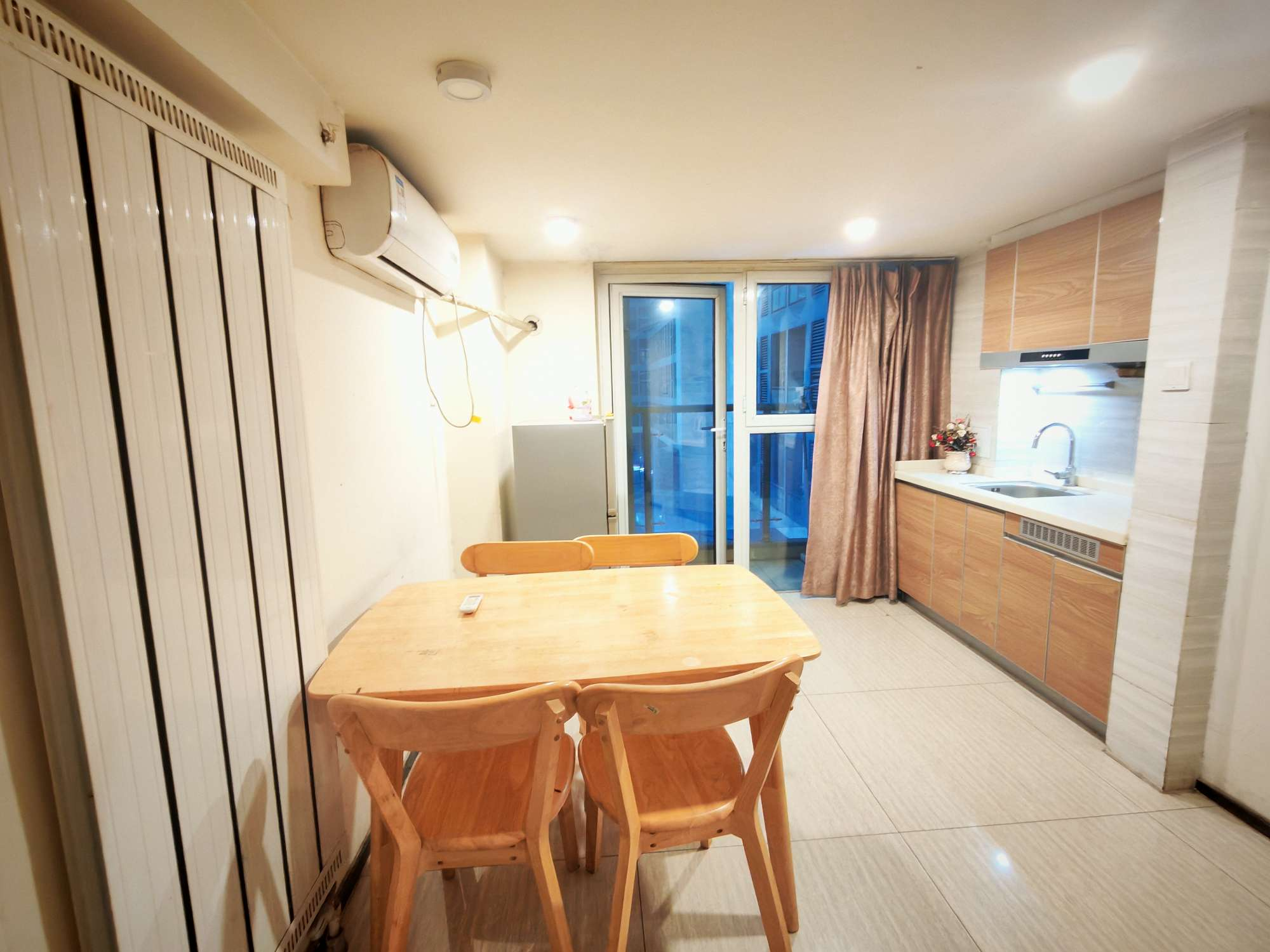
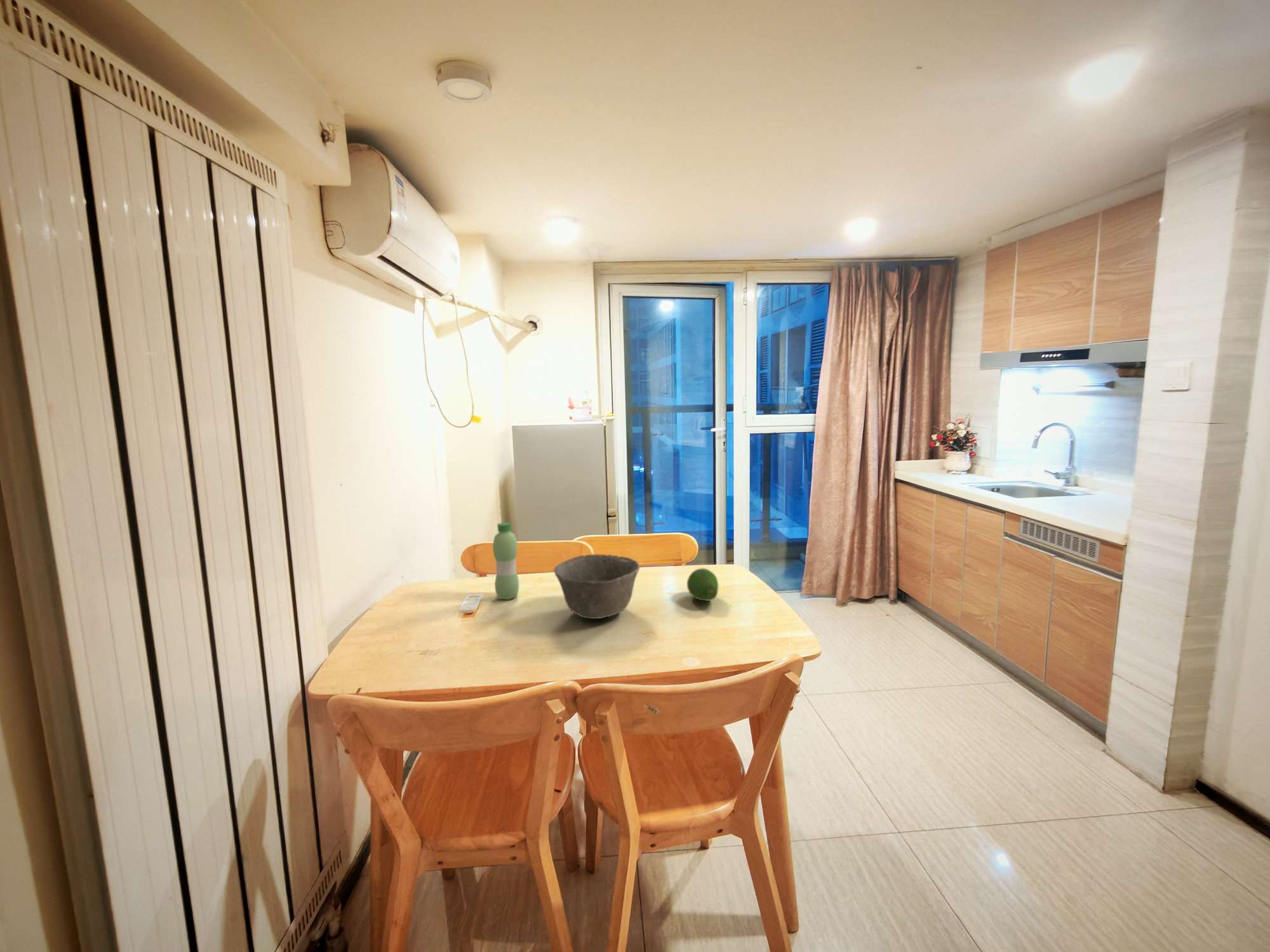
+ bowl [553,553,640,619]
+ water bottle [492,522,519,600]
+ fruit [686,567,719,602]
